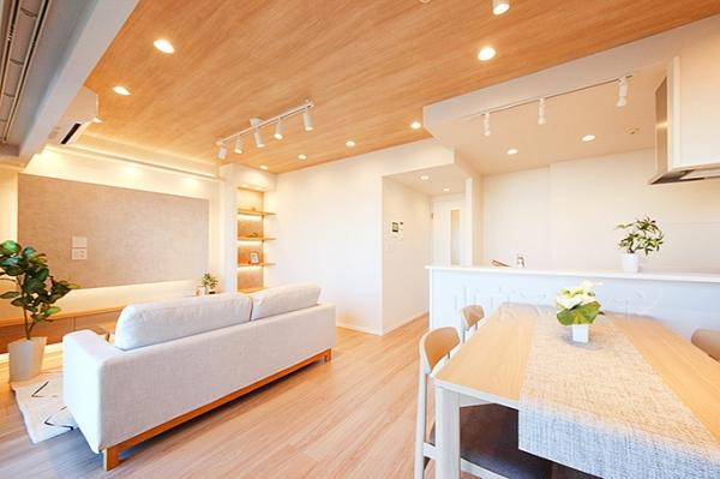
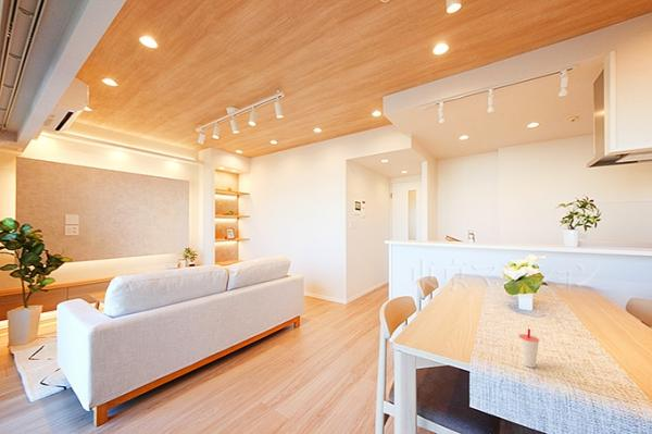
+ cup [517,327,540,369]
